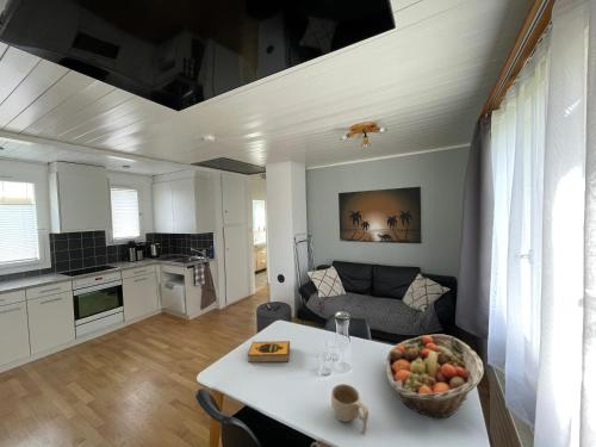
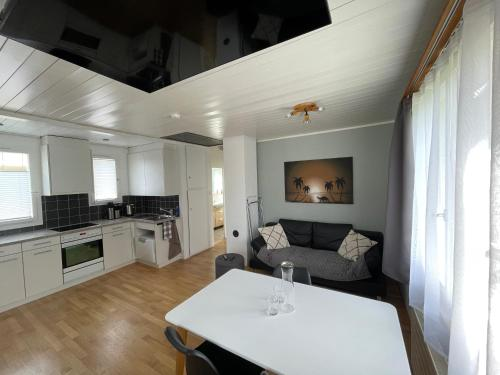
- cup [330,383,370,435]
- fruit basket [385,333,485,421]
- hardback book [247,340,291,364]
